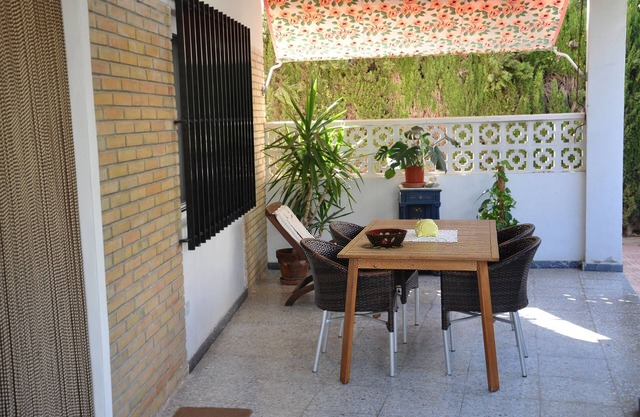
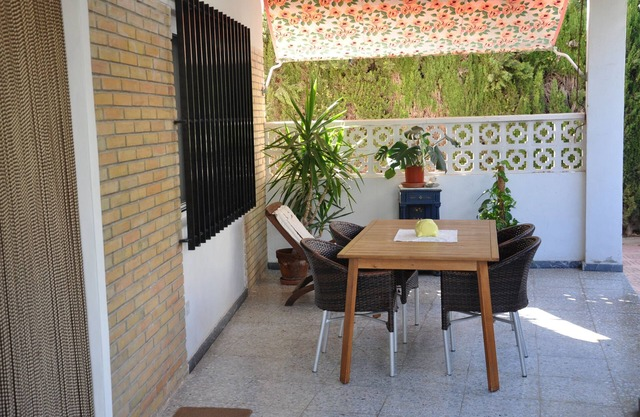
- decorative bowl [364,227,409,248]
